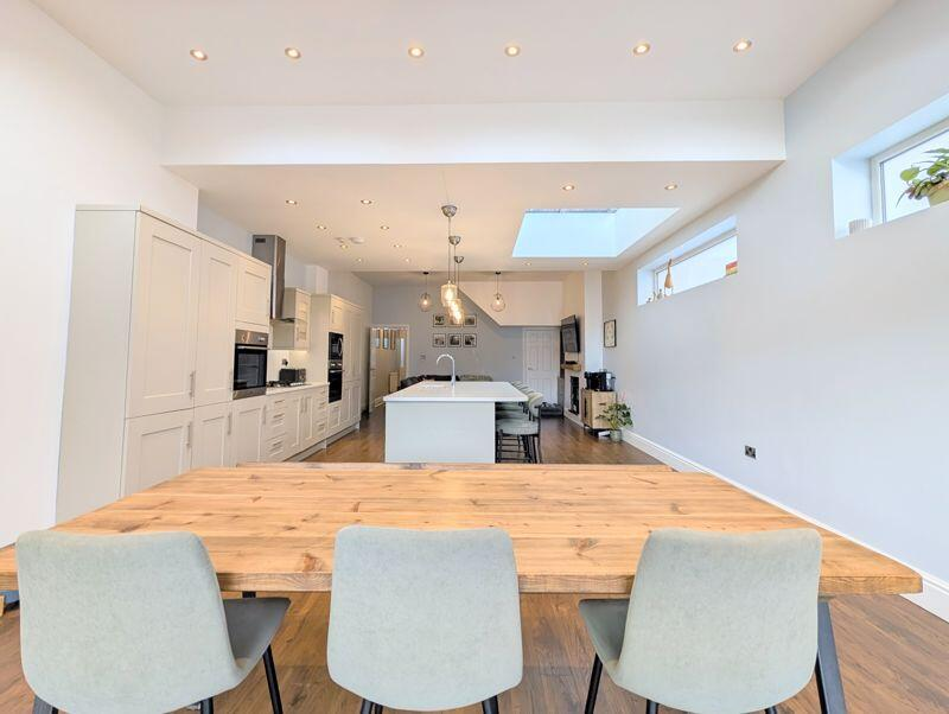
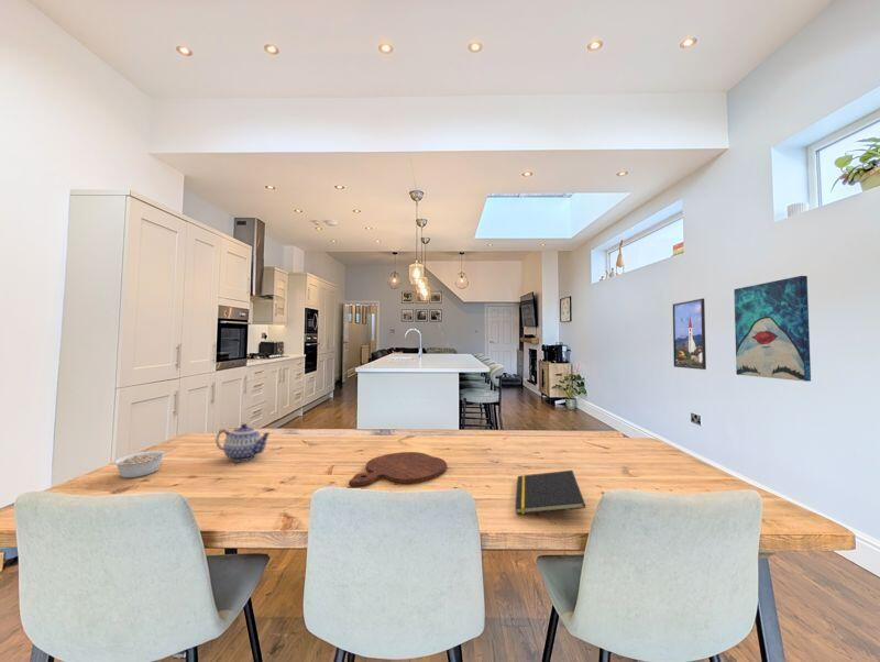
+ cutting board [348,451,448,487]
+ teapot [215,422,272,462]
+ legume [111,446,177,478]
+ notepad [515,470,586,515]
+ wall art [733,275,812,383]
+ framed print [672,297,707,371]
